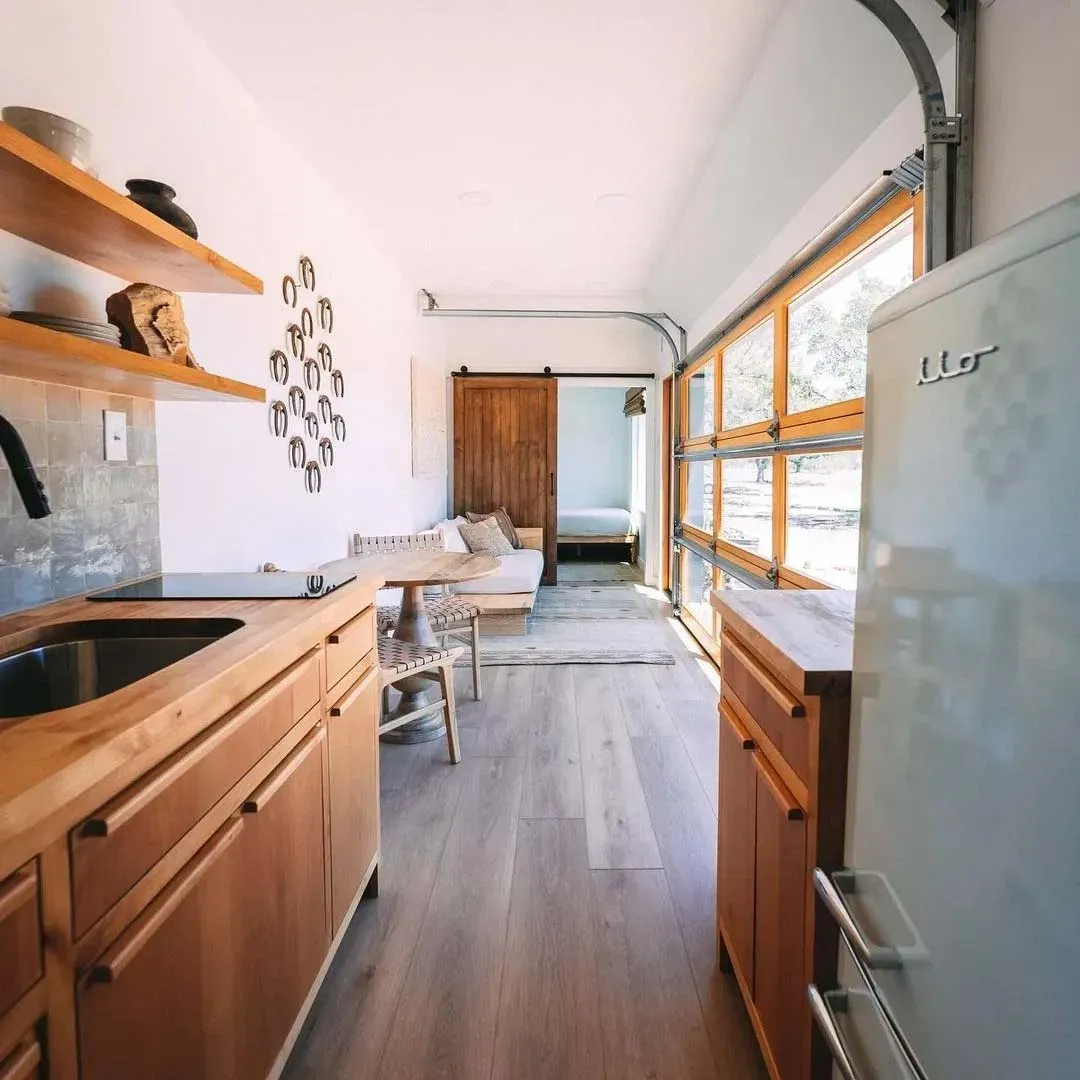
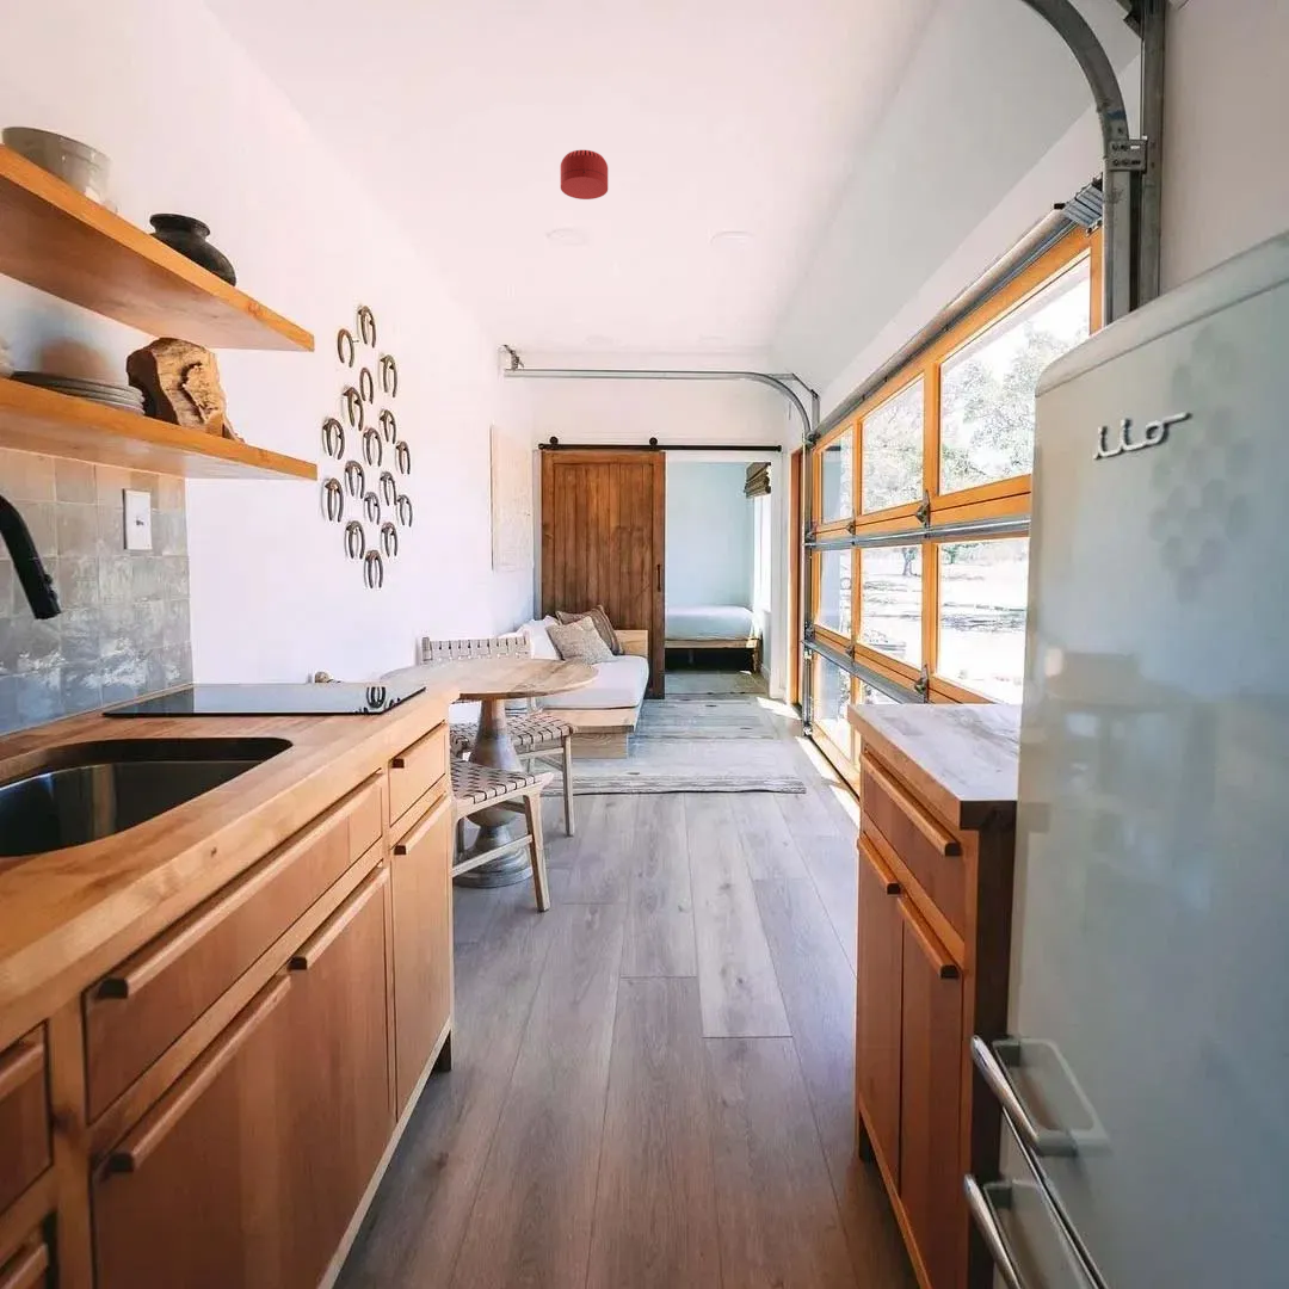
+ smoke detector [560,149,609,201]
